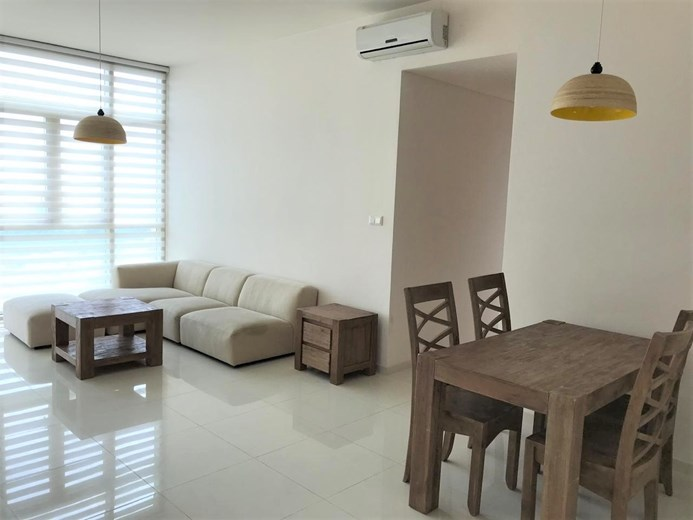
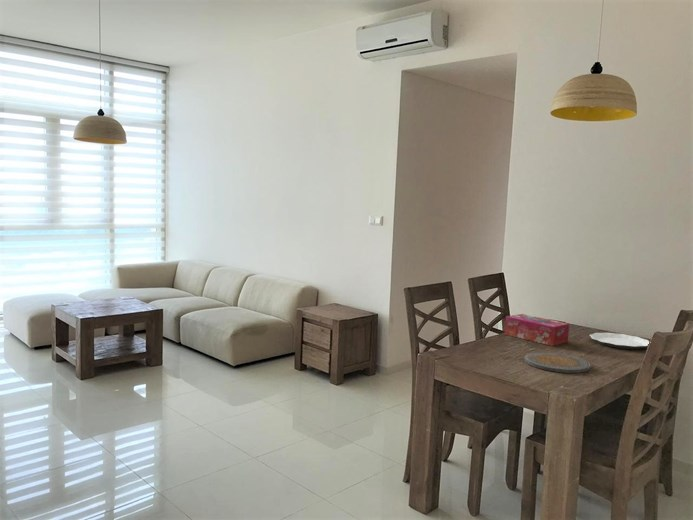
+ plate [589,332,650,350]
+ plate [524,351,591,374]
+ tissue box [504,313,570,347]
